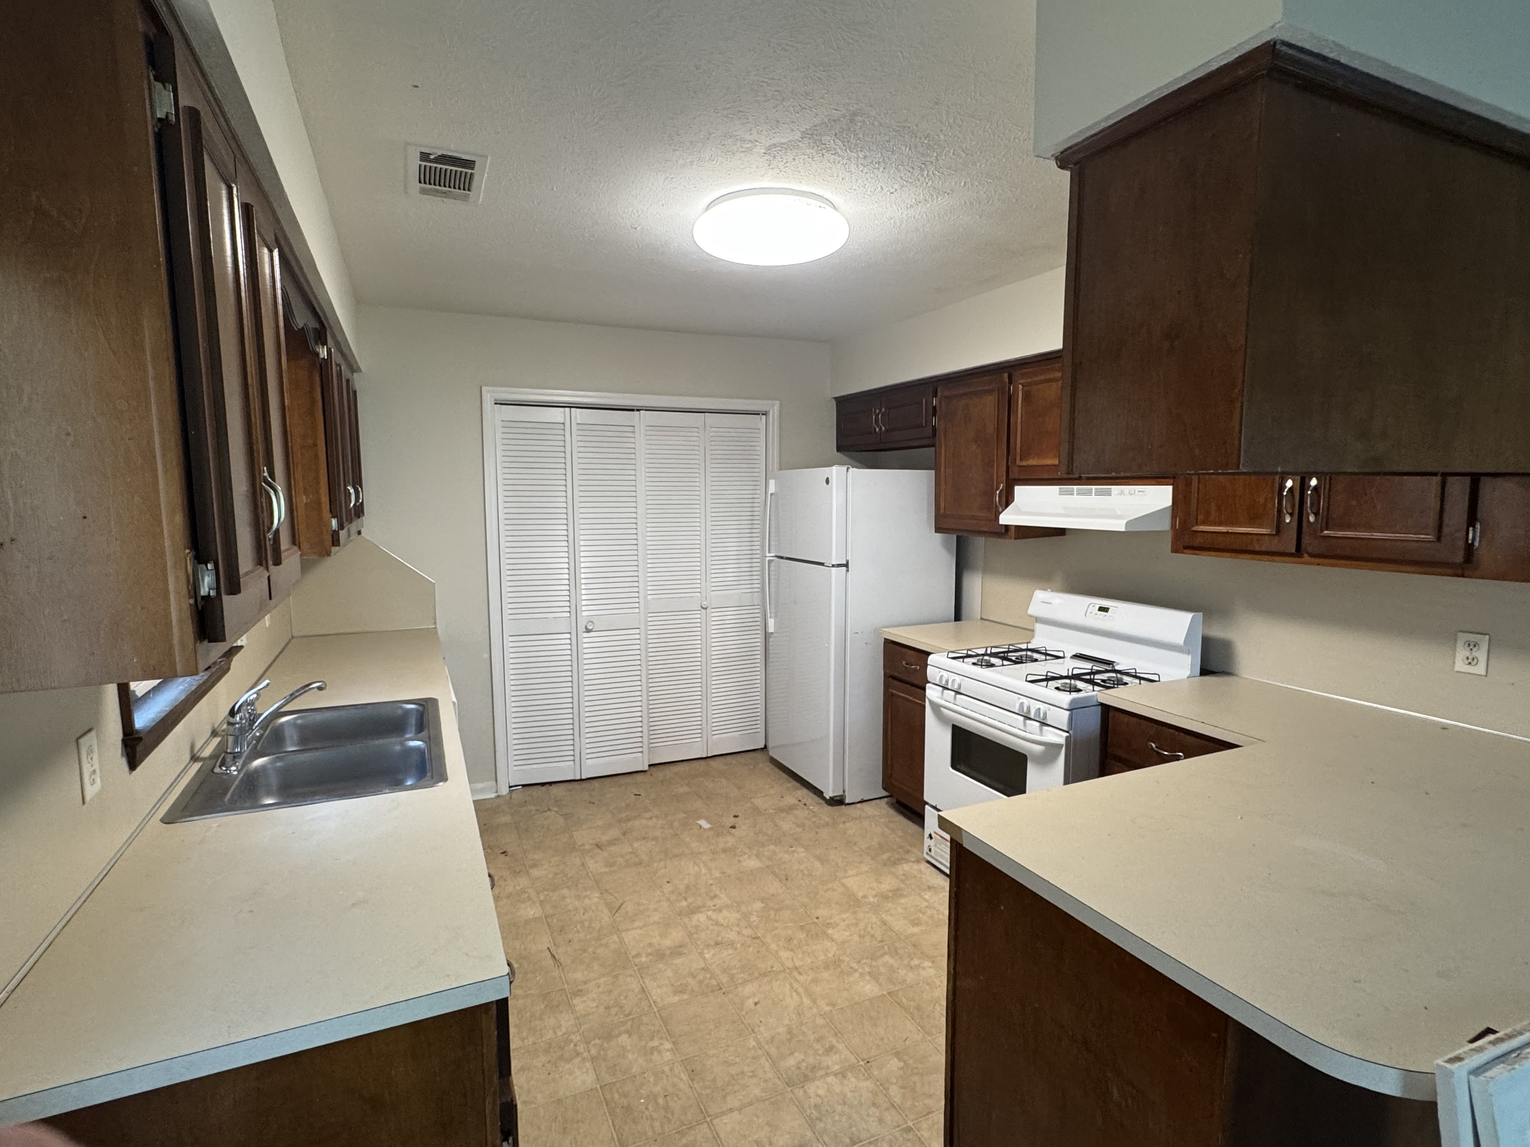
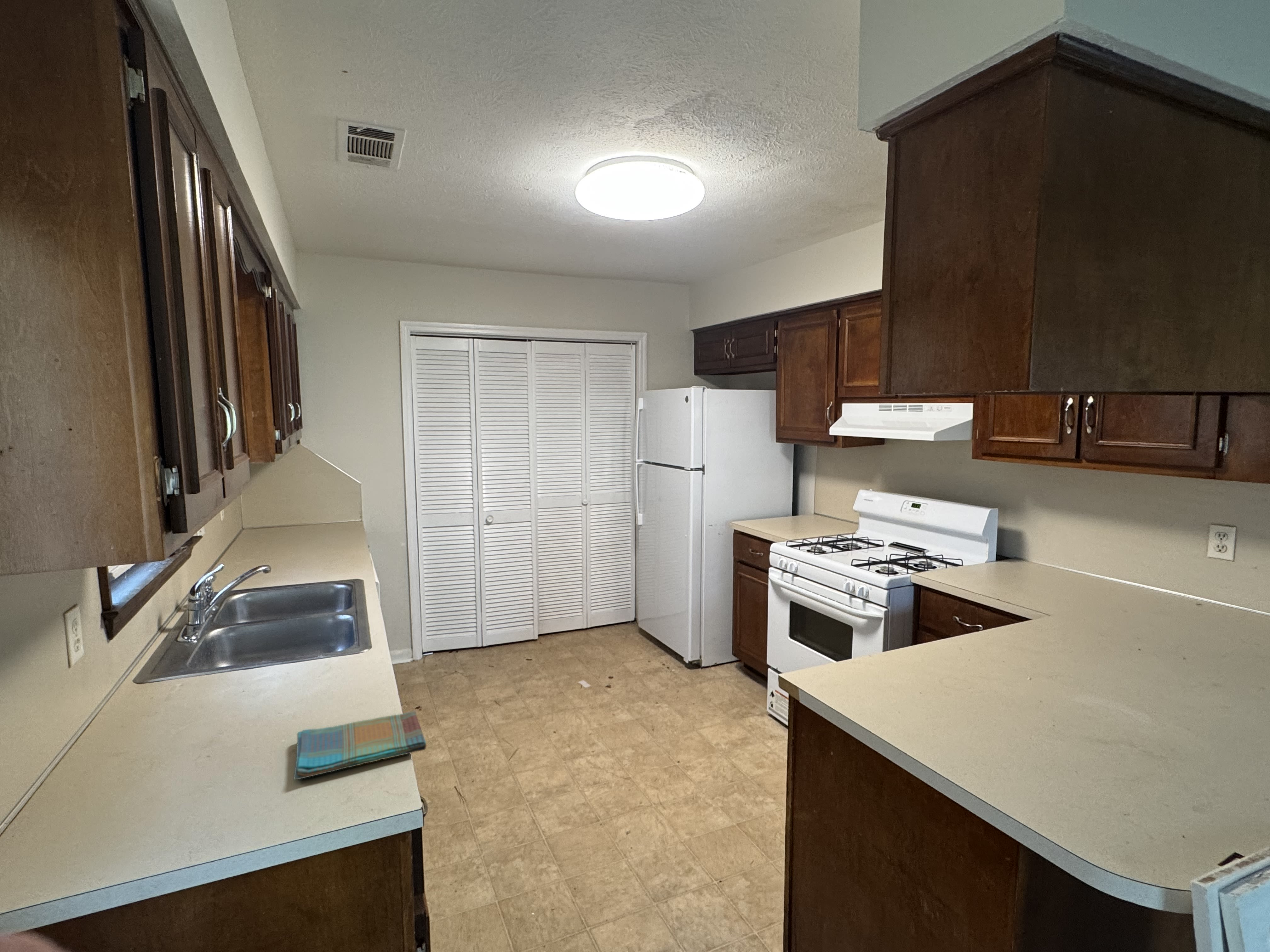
+ dish towel [294,711,427,780]
